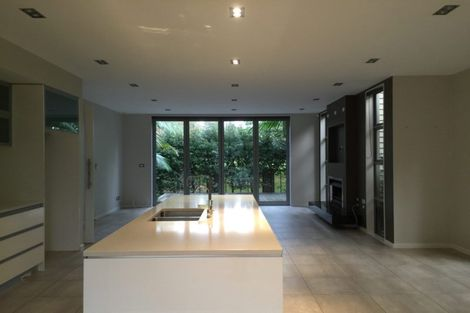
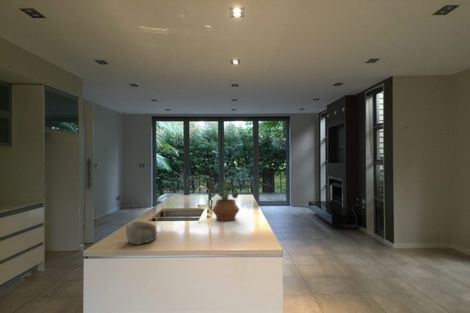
+ decorative bowl [125,220,158,246]
+ potted plant [209,181,241,222]
